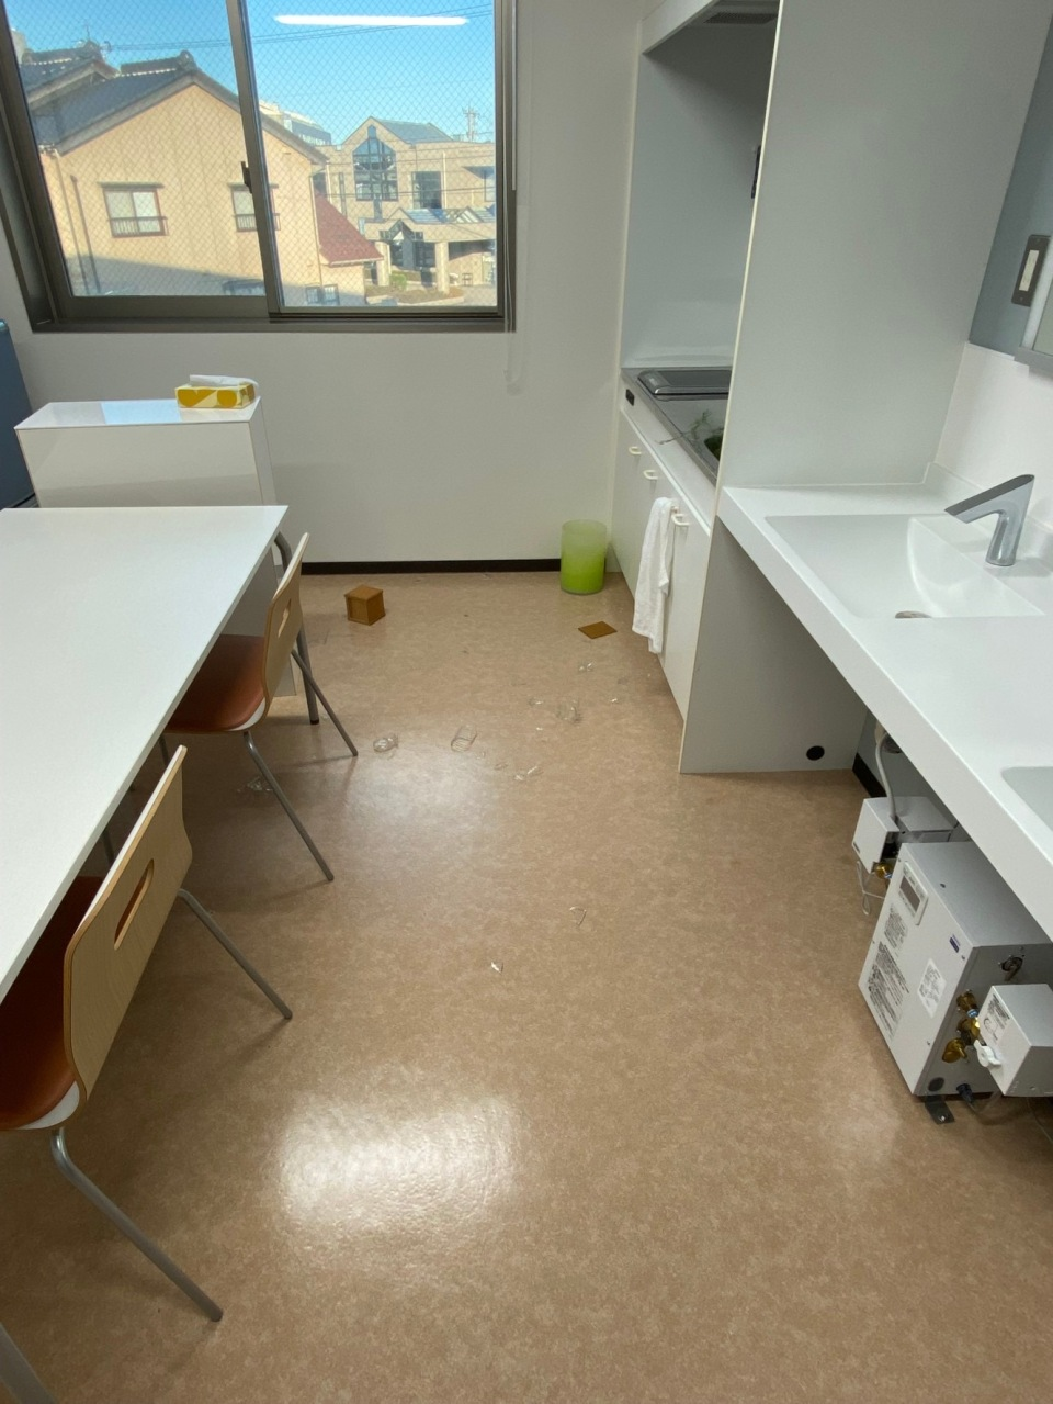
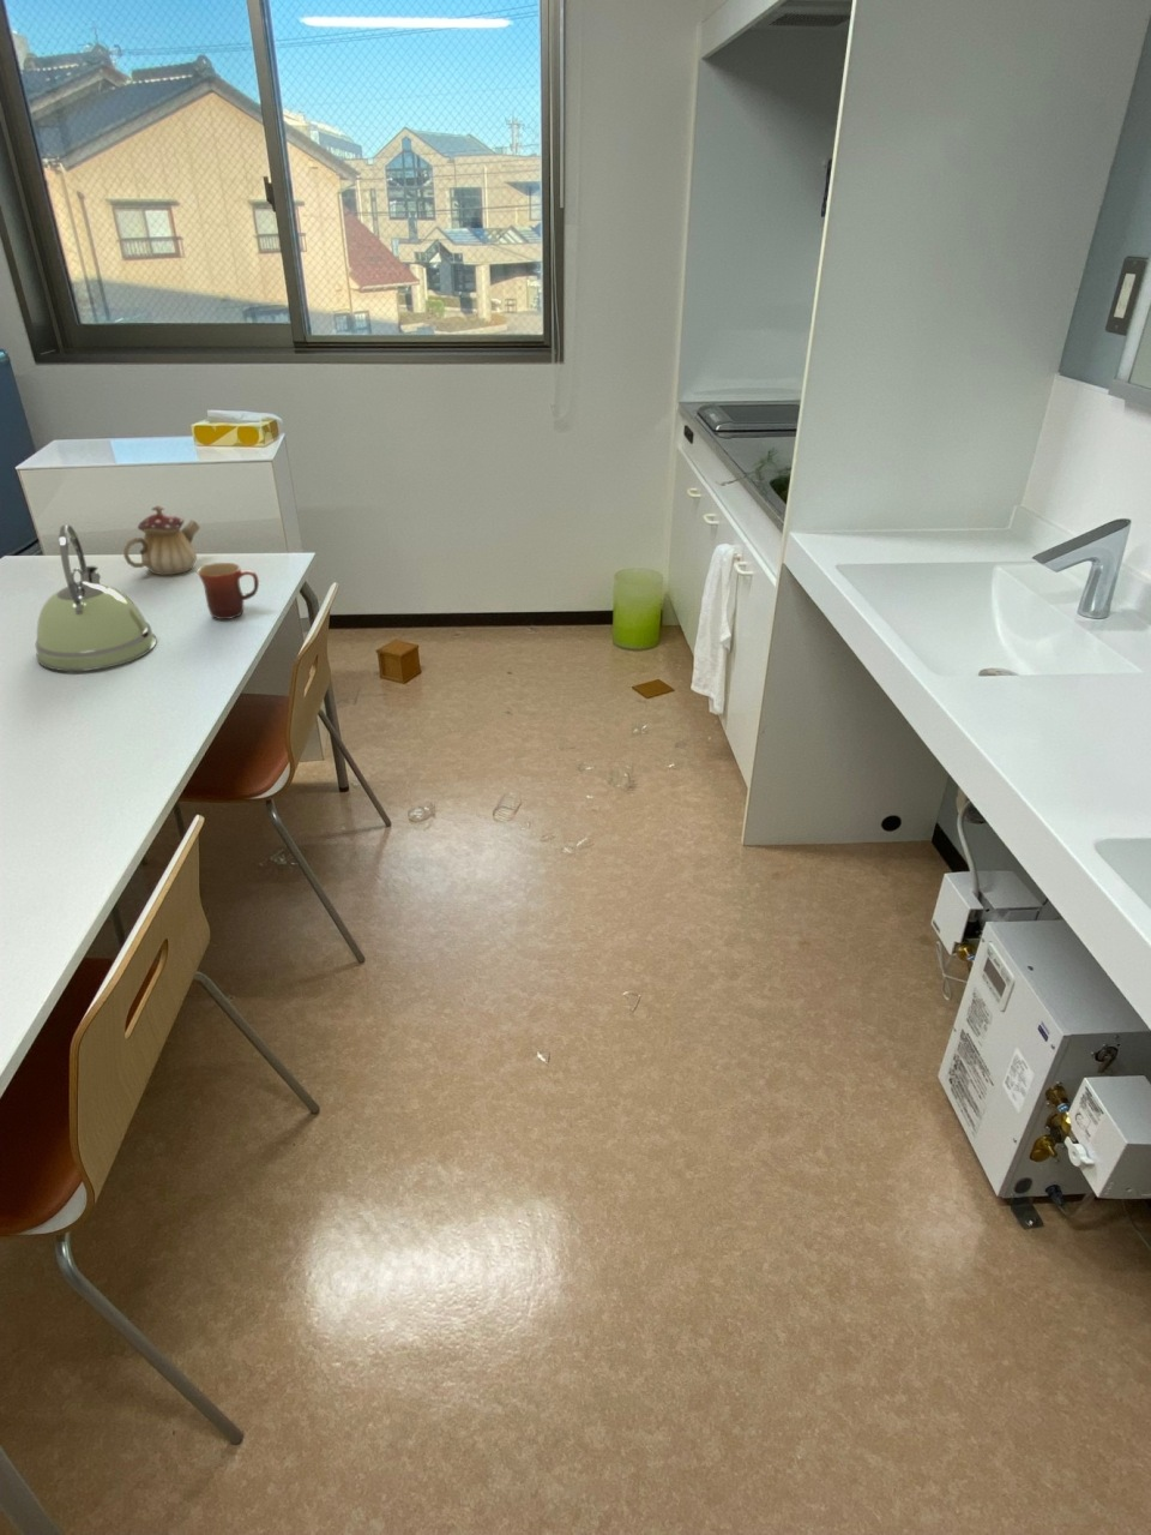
+ teapot [122,504,202,576]
+ mug [196,561,260,621]
+ kettle [35,524,157,673]
